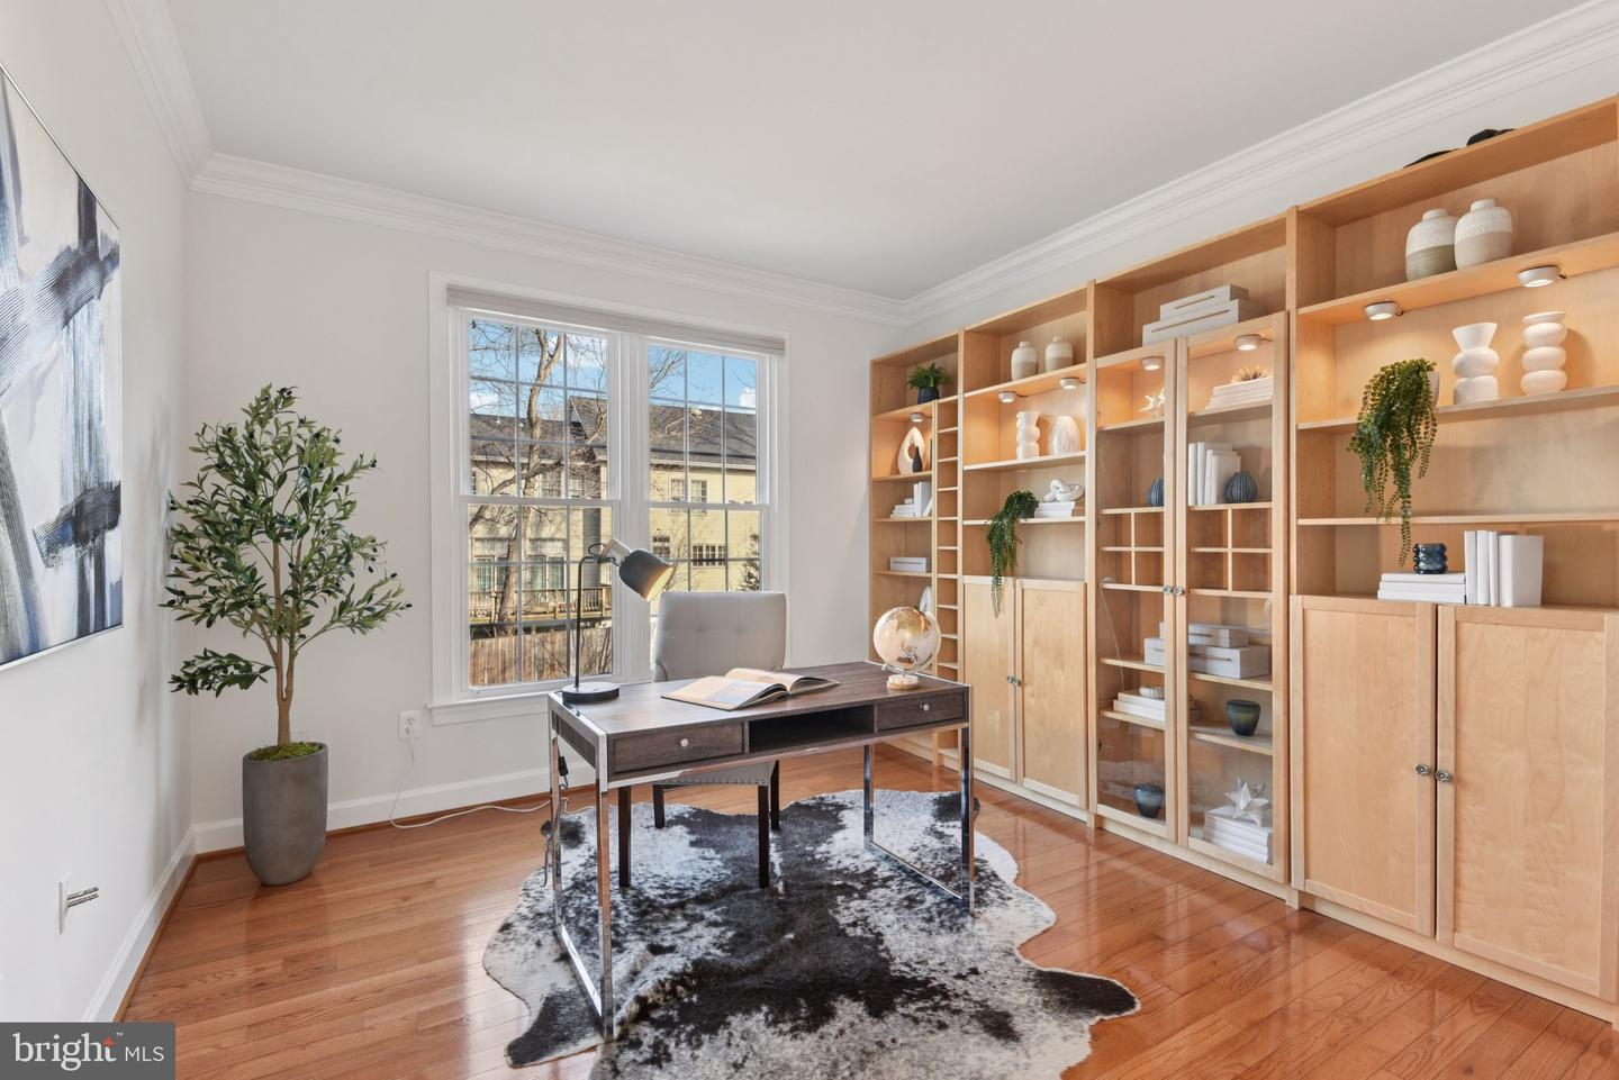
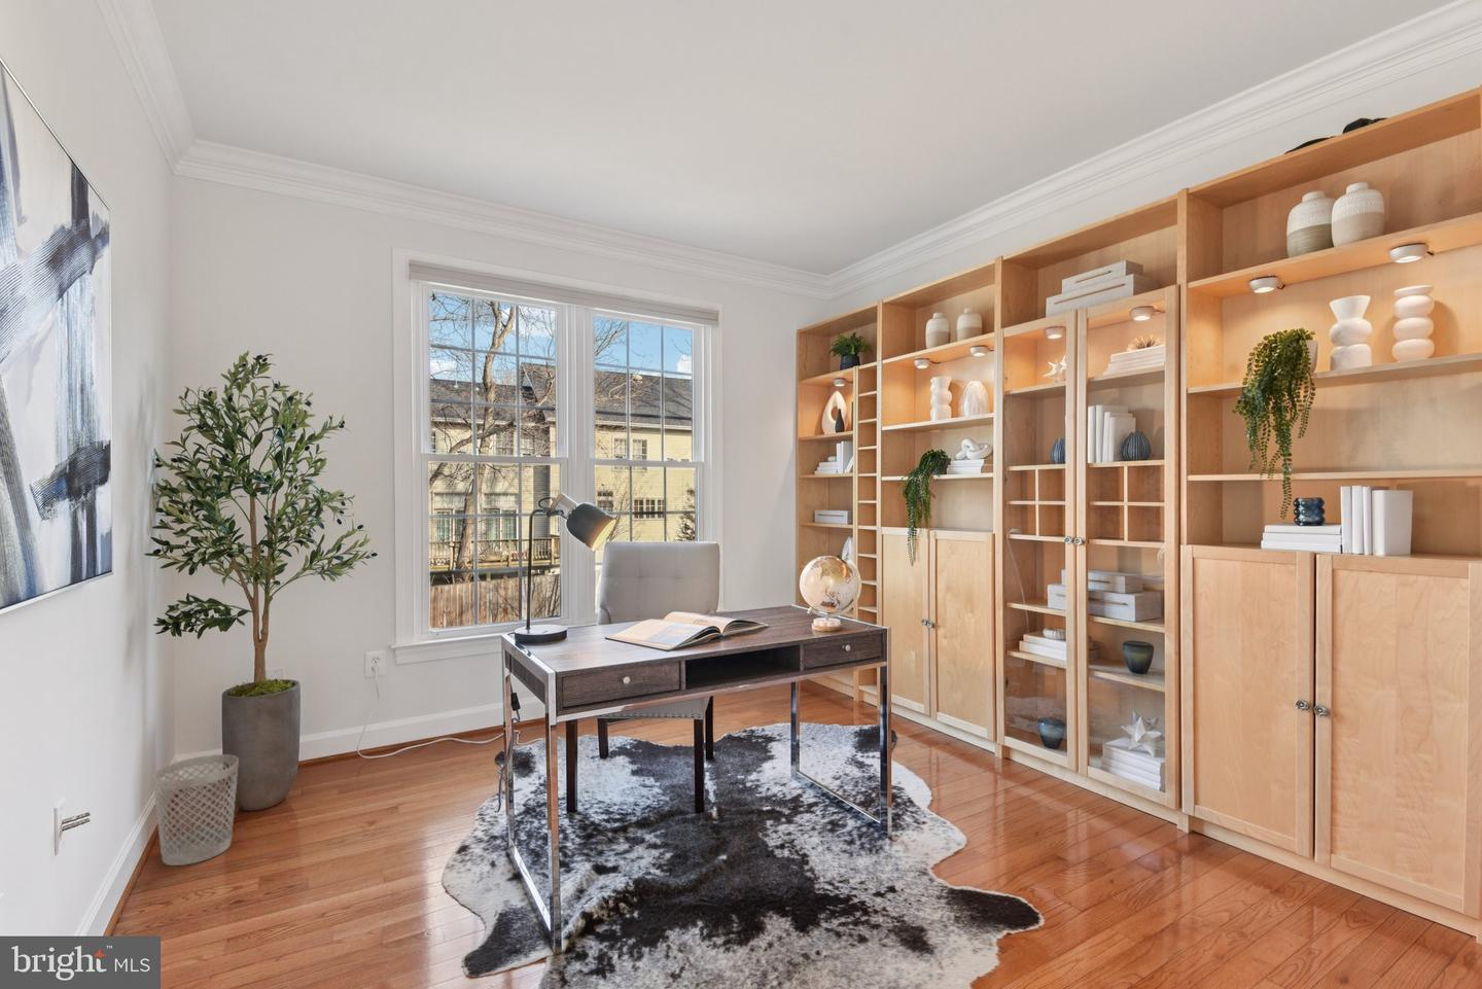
+ wastebasket [151,753,239,866]
